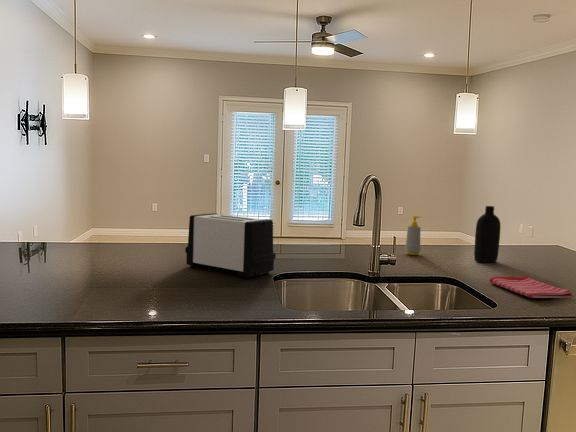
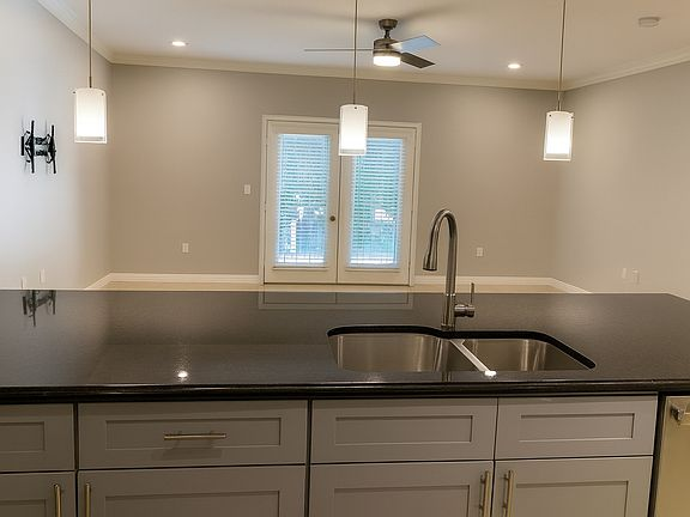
- bottle [473,205,502,263]
- toaster [184,212,277,279]
- dish towel [488,275,574,299]
- soap bottle [404,214,423,256]
